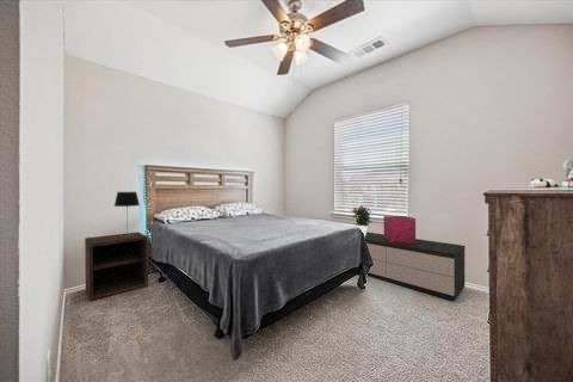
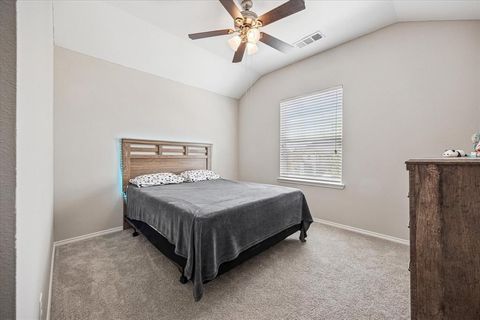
- table lamp [113,191,141,238]
- storage bin [382,215,417,244]
- nightstand [84,232,149,302]
- storage bench [364,230,467,302]
- potted flower [350,204,374,235]
